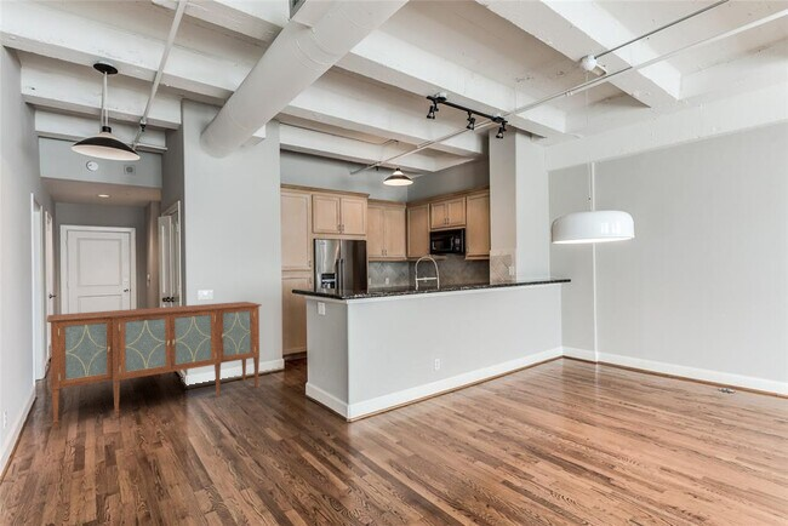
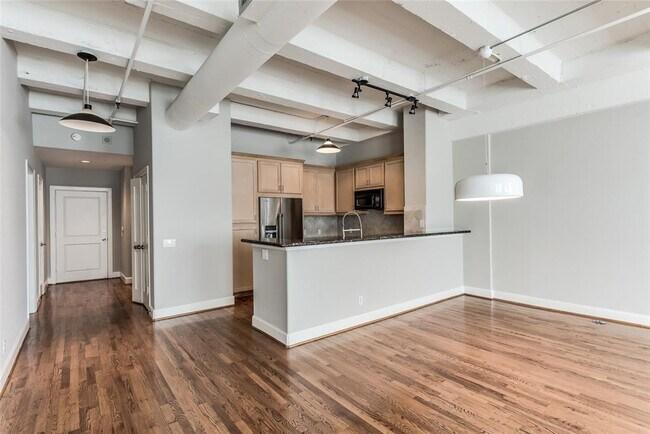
- sideboard [46,301,263,430]
